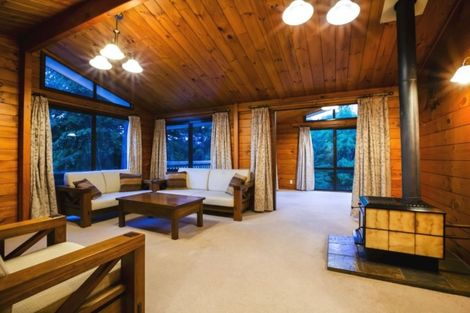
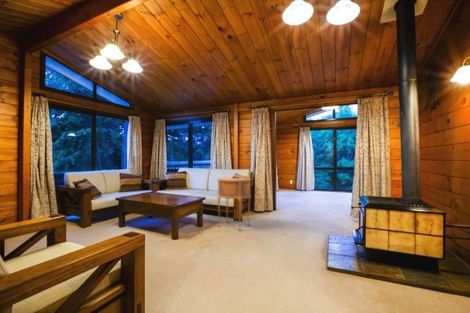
+ side table [216,177,252,231]
